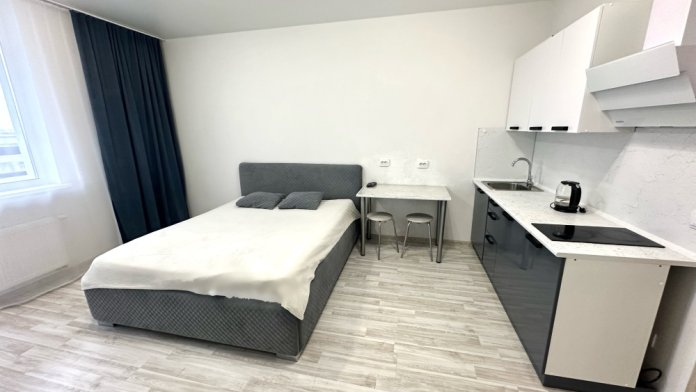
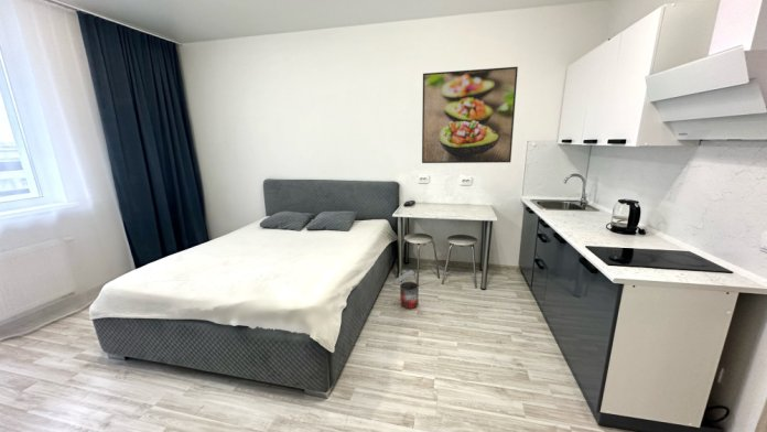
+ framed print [421,66,519,164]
+ trash can [395,269,420,310]
